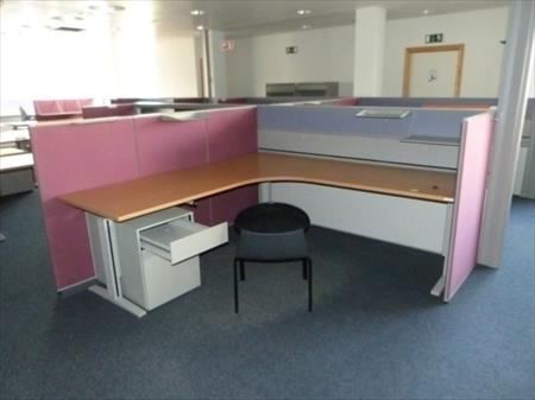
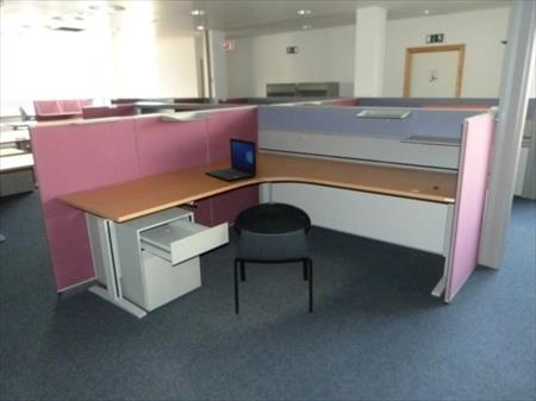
+ laptop [204,137,257,182]
